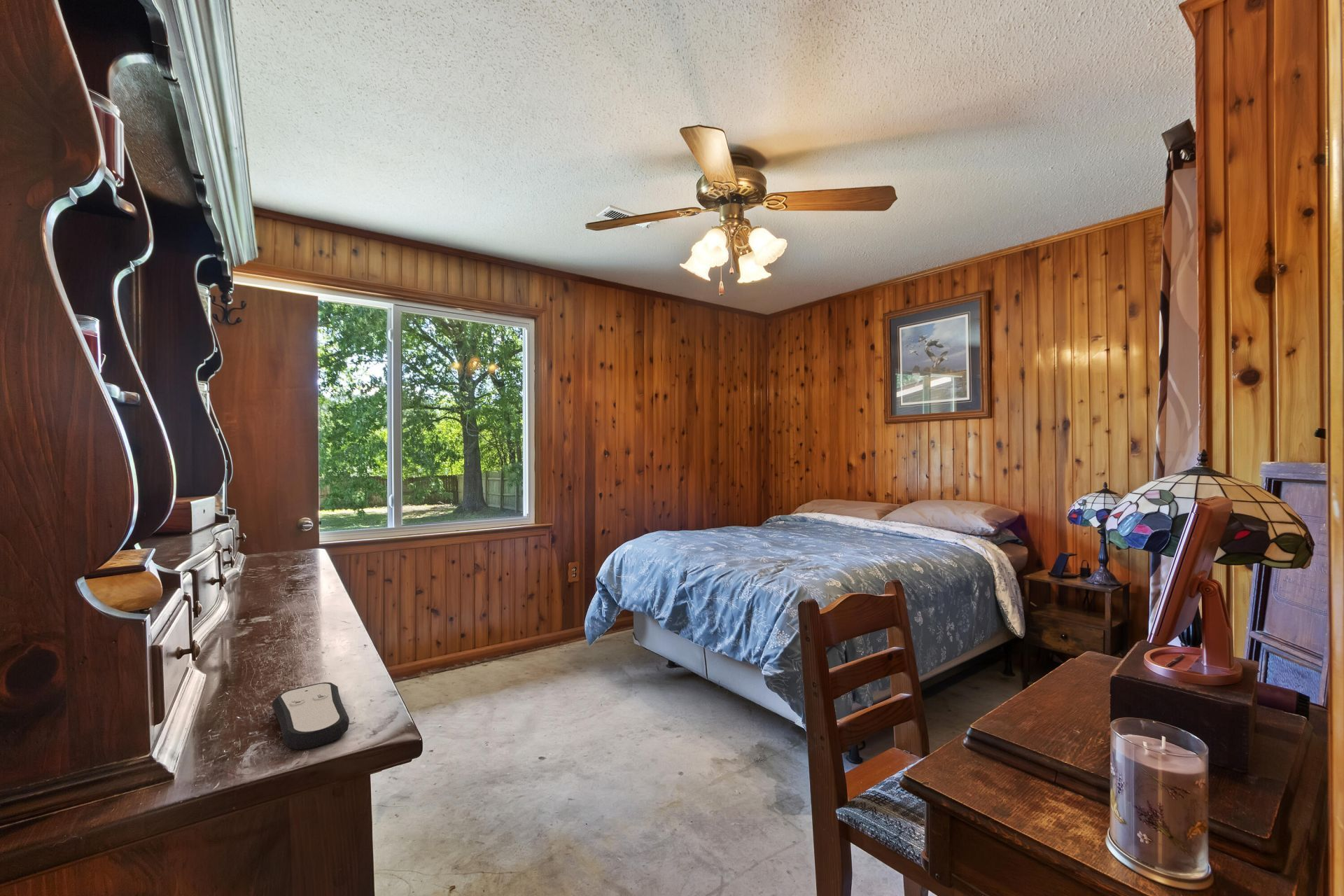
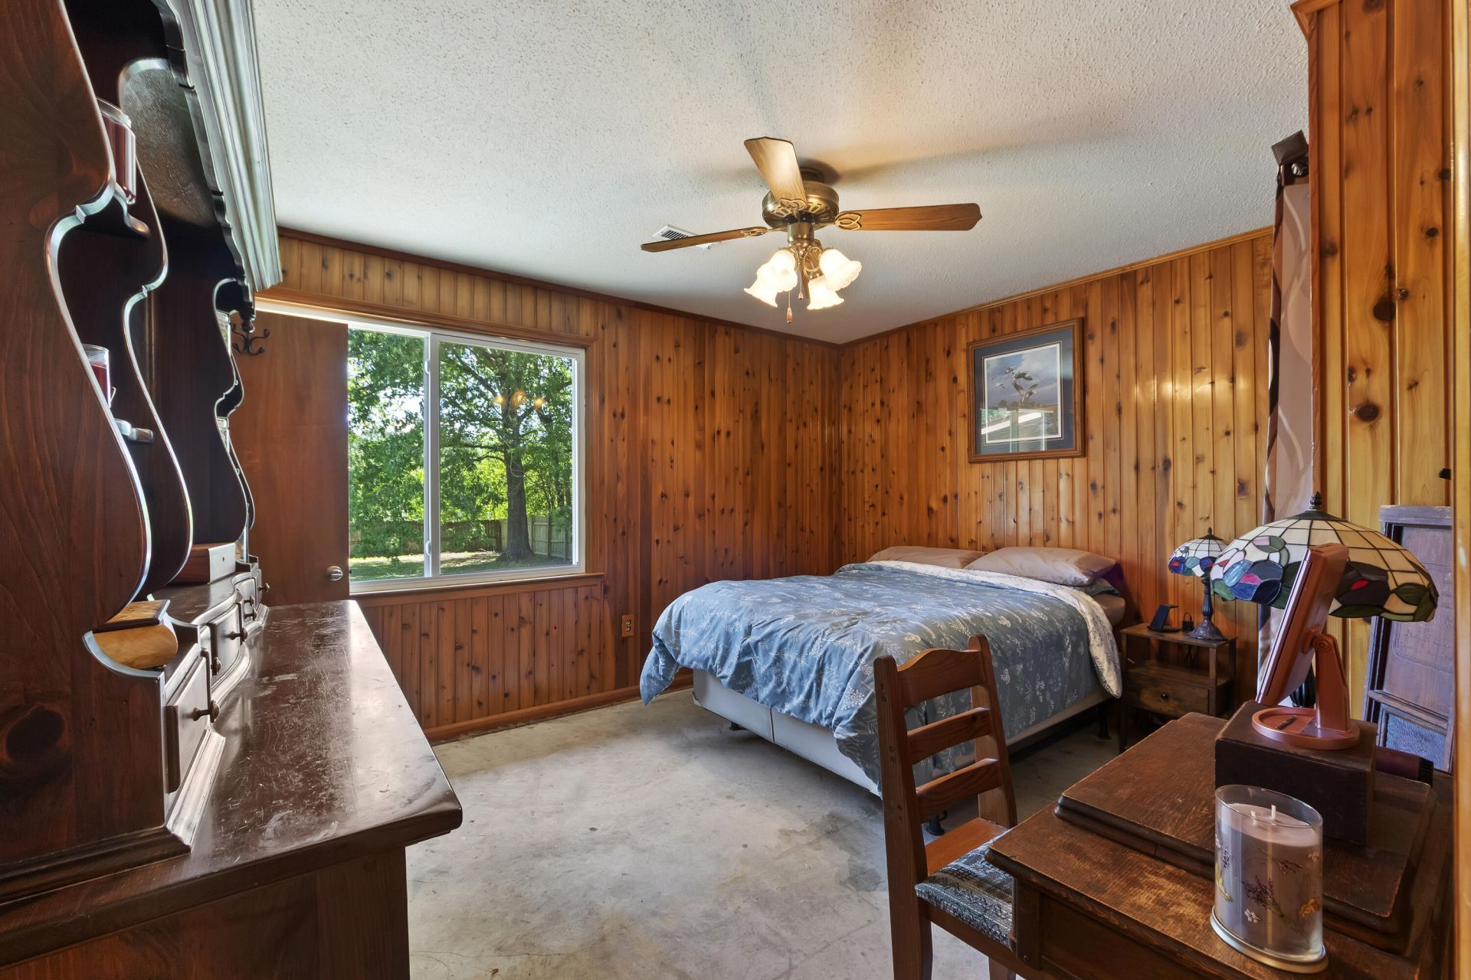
- remote control [272,682,350,750]
